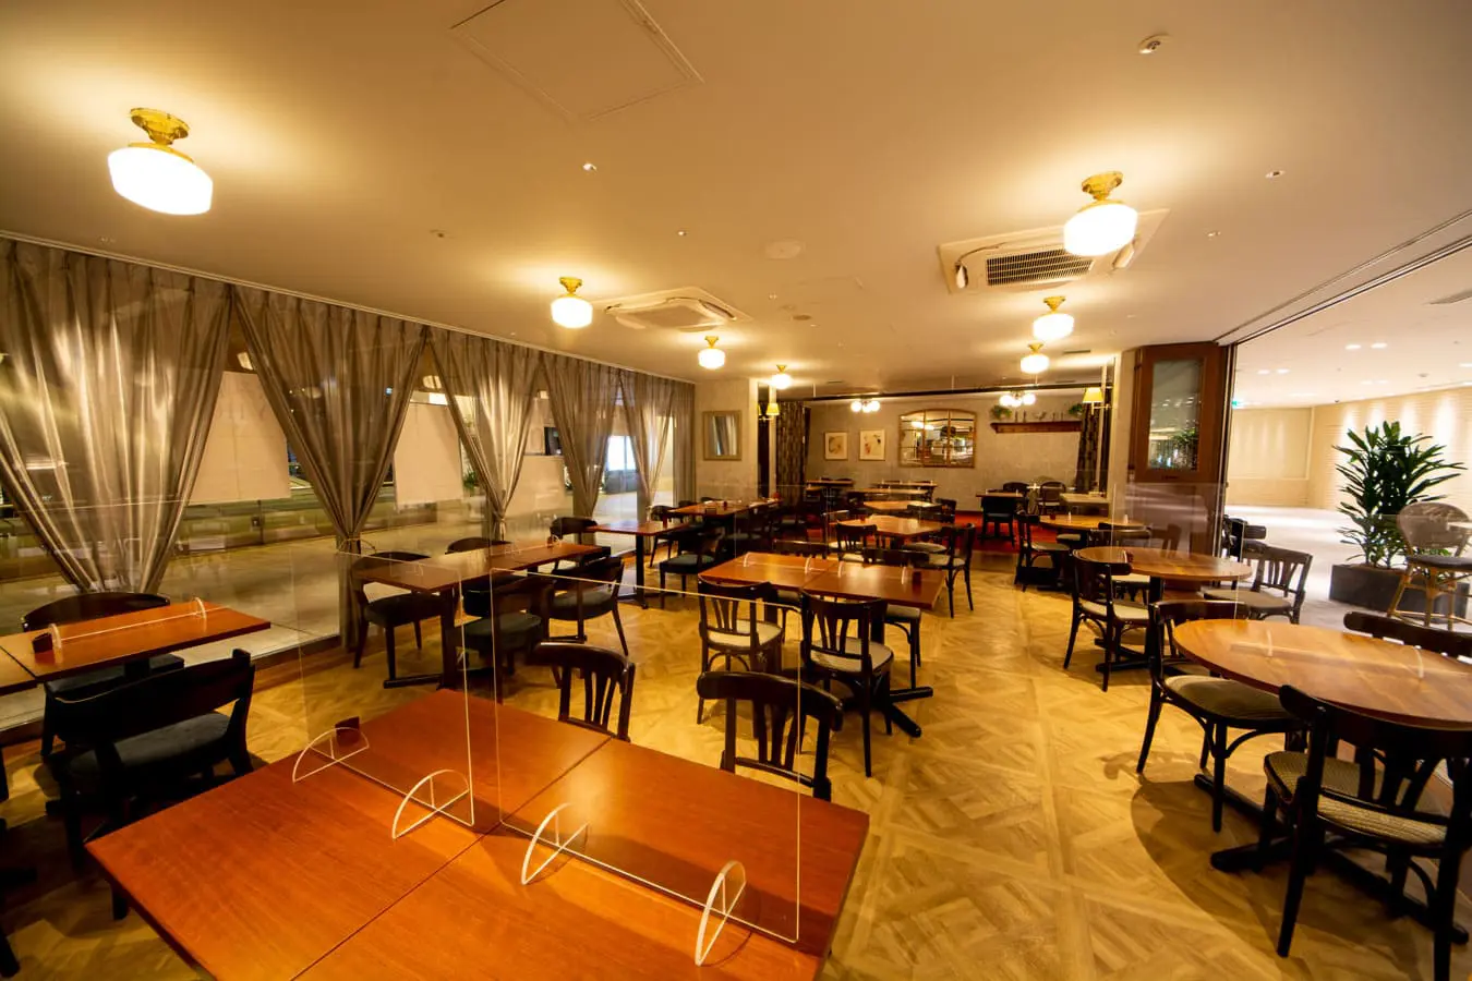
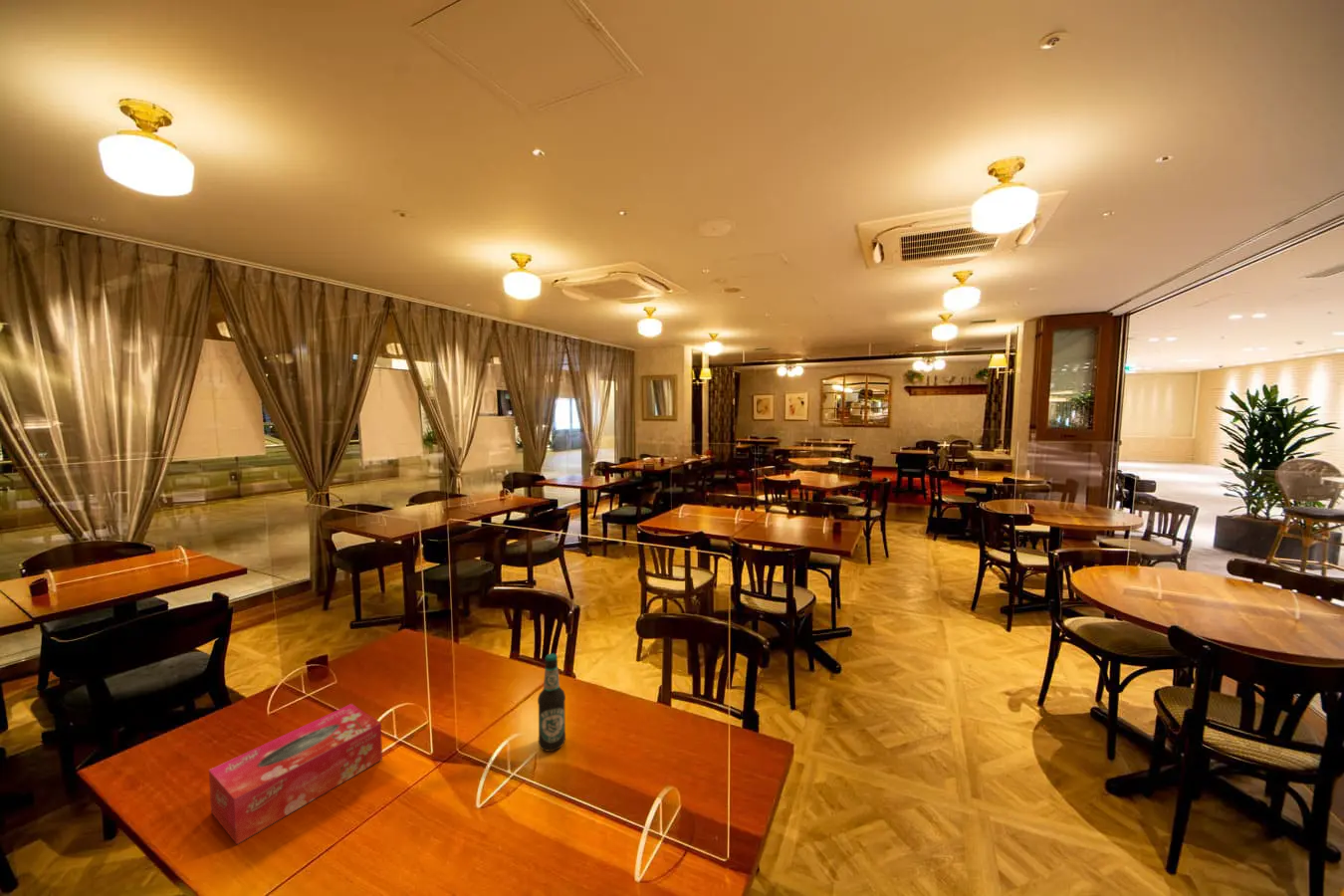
+ tissue box [208,703,383,845]
+ bottle [537,652,566,753]
